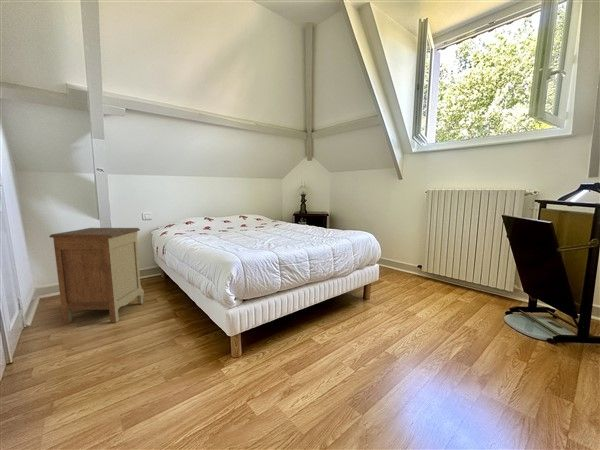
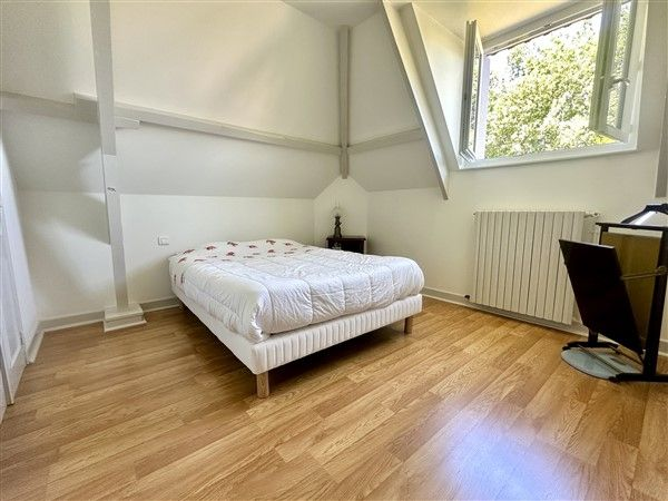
- nightstand [48,227,145,324]
